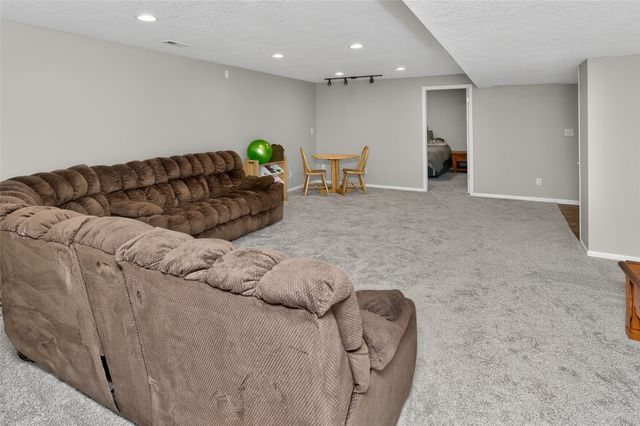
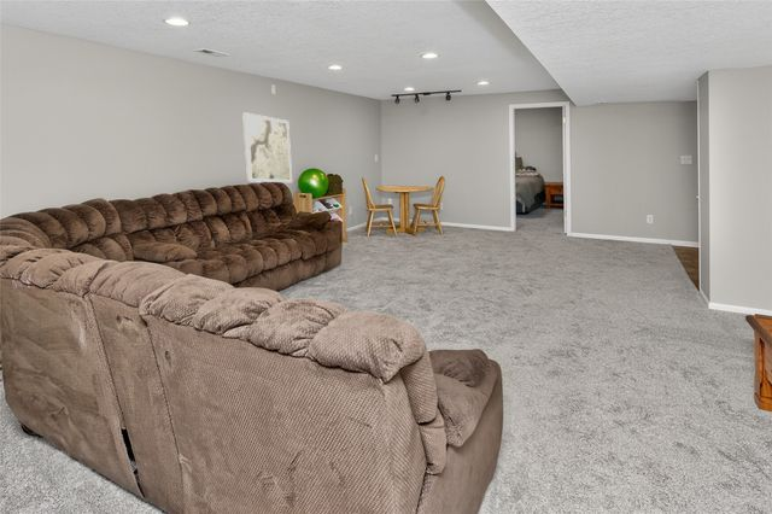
+ wall art [241,111,293,183]
